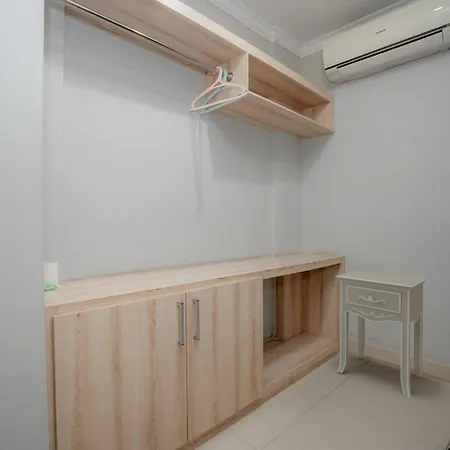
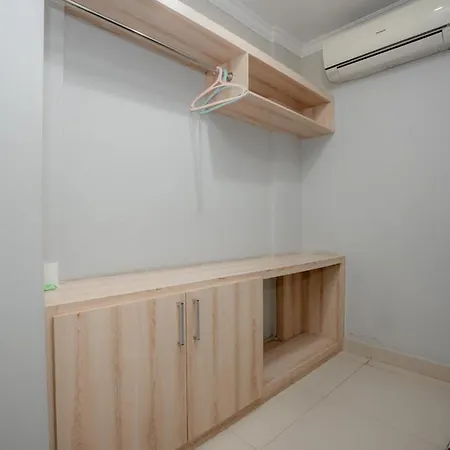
- nightstand [335,269,428,398]
